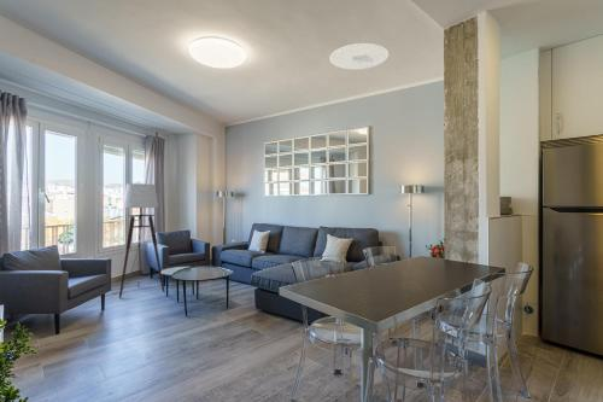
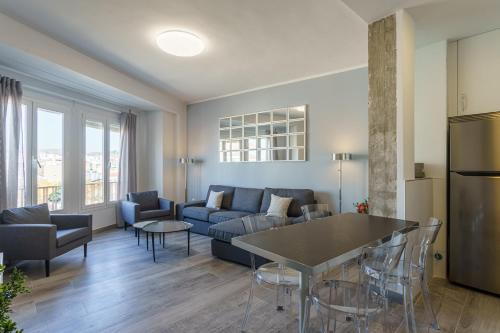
- ceiling light [328,42,390,70]
- floor lamp [113,182,165,299]
